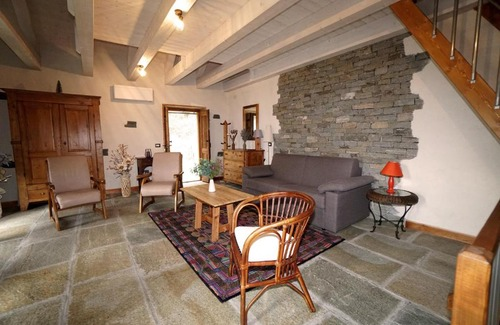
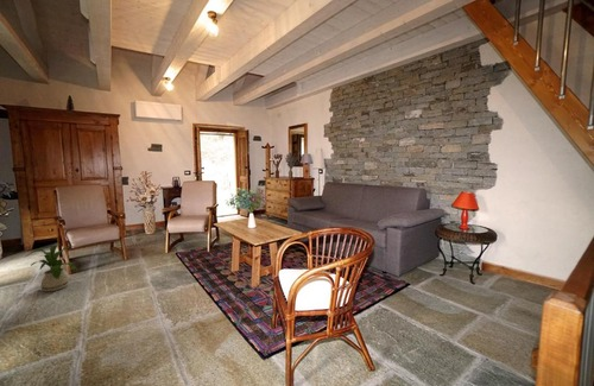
+ house plant [25,243,78,292]
